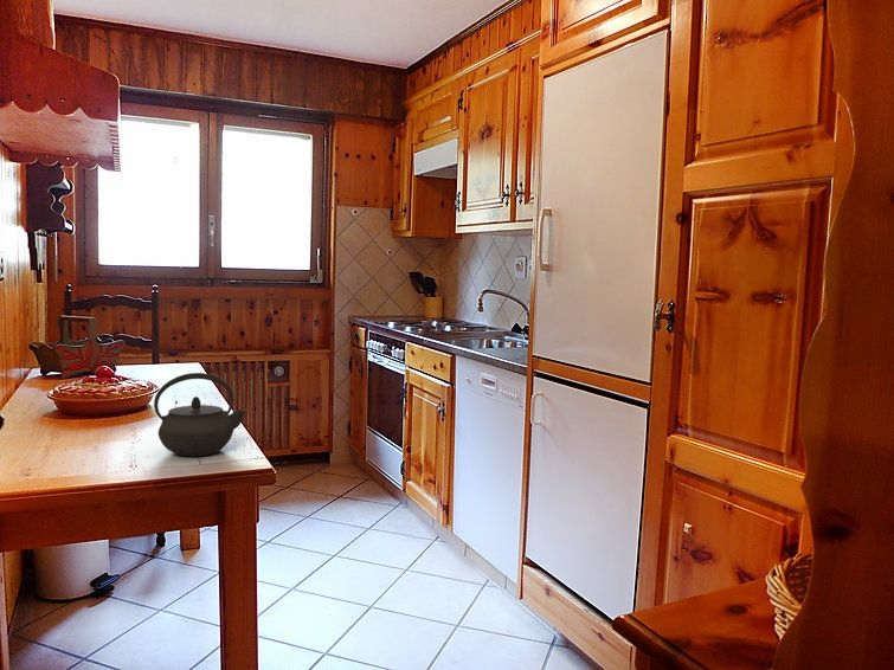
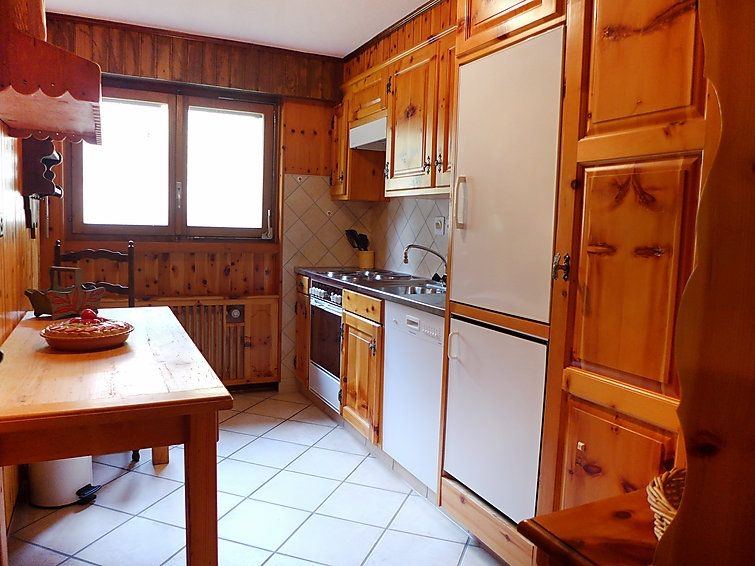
- kettle [153,372,247,457]
